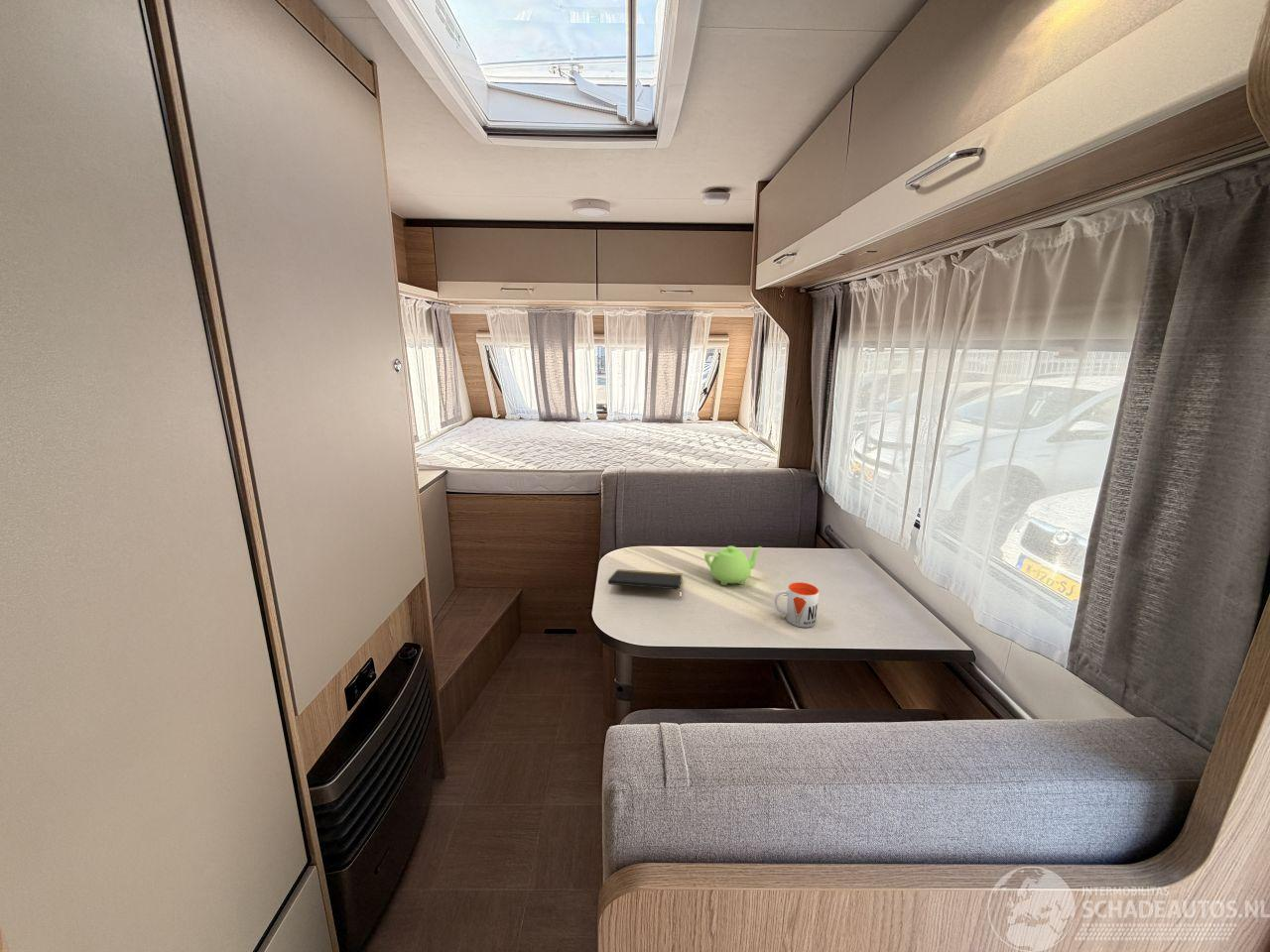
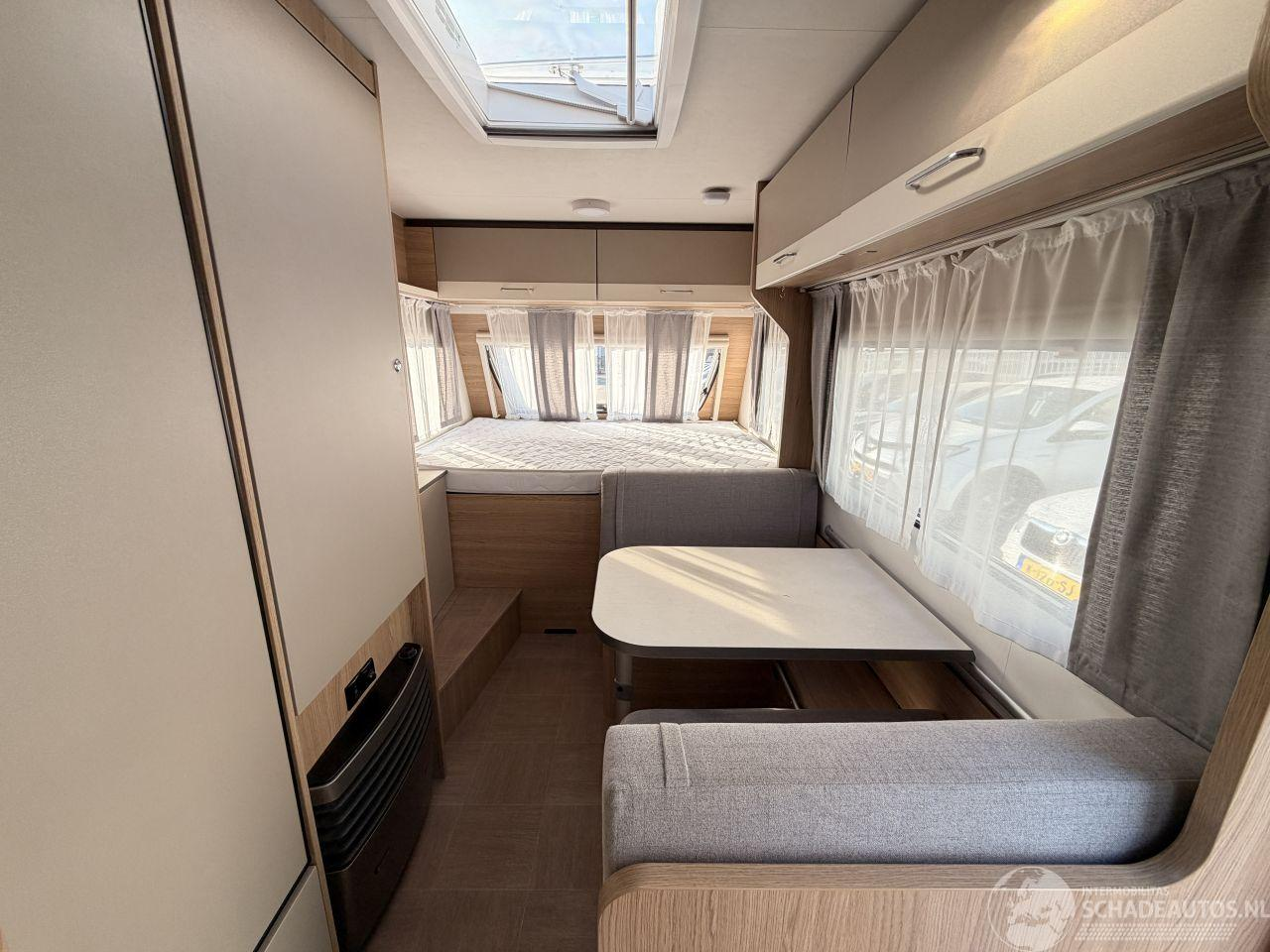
- teapot [703,545,763,586]
- notepad [607,568,684,600]
- mug [774,581,820,629]
